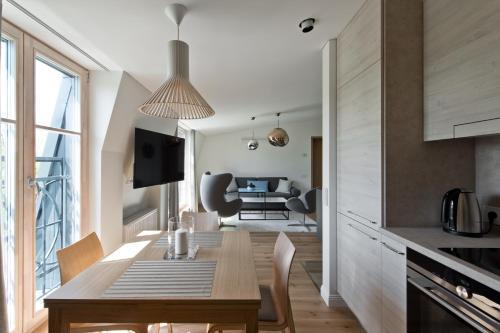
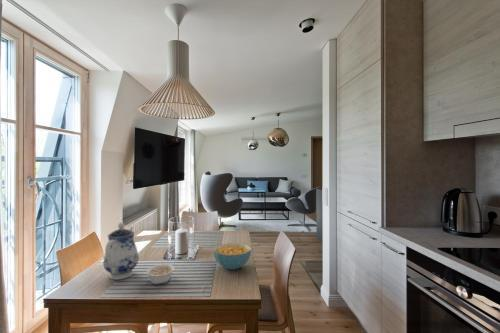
+ cereal bowl [212,242,252,271]
+ teapot [102,222,140,281]
+ legume [145,263,176,285]
